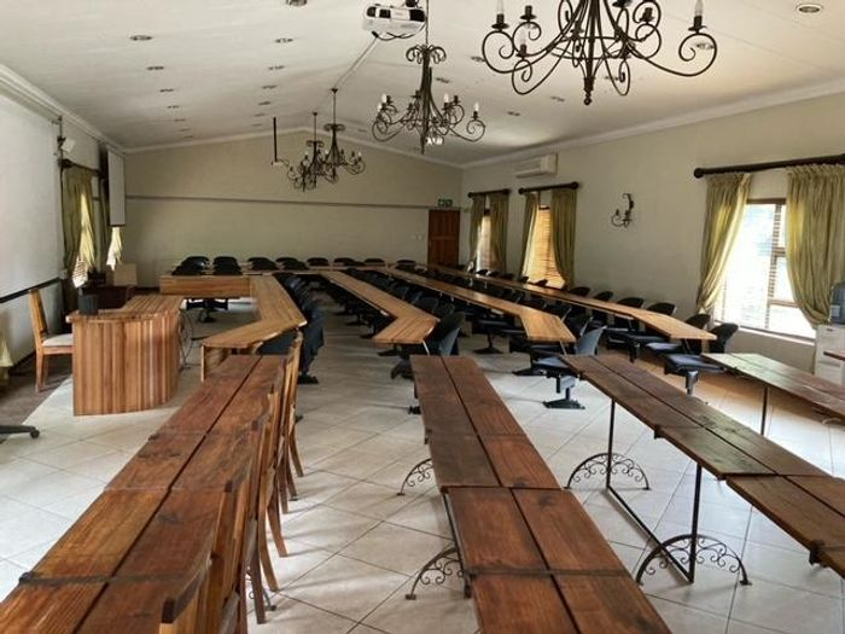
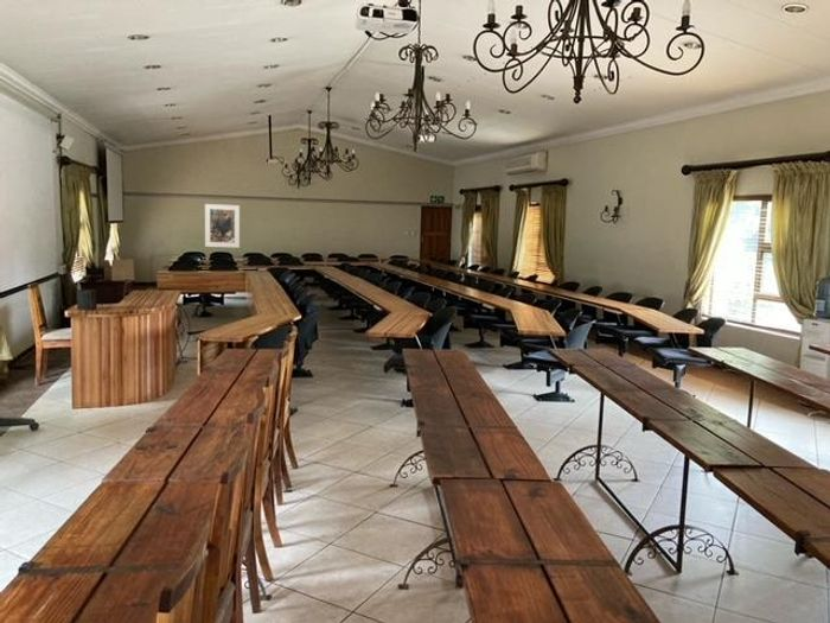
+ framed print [204,203,241,249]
